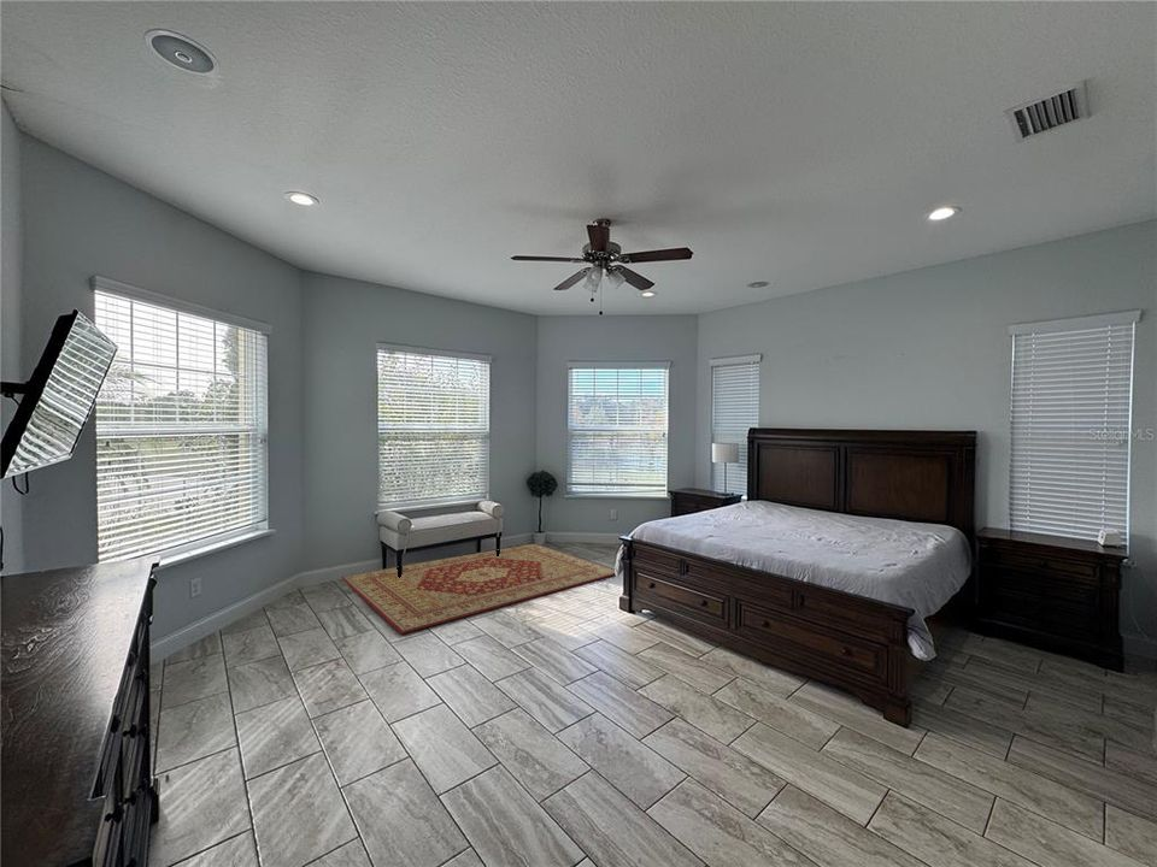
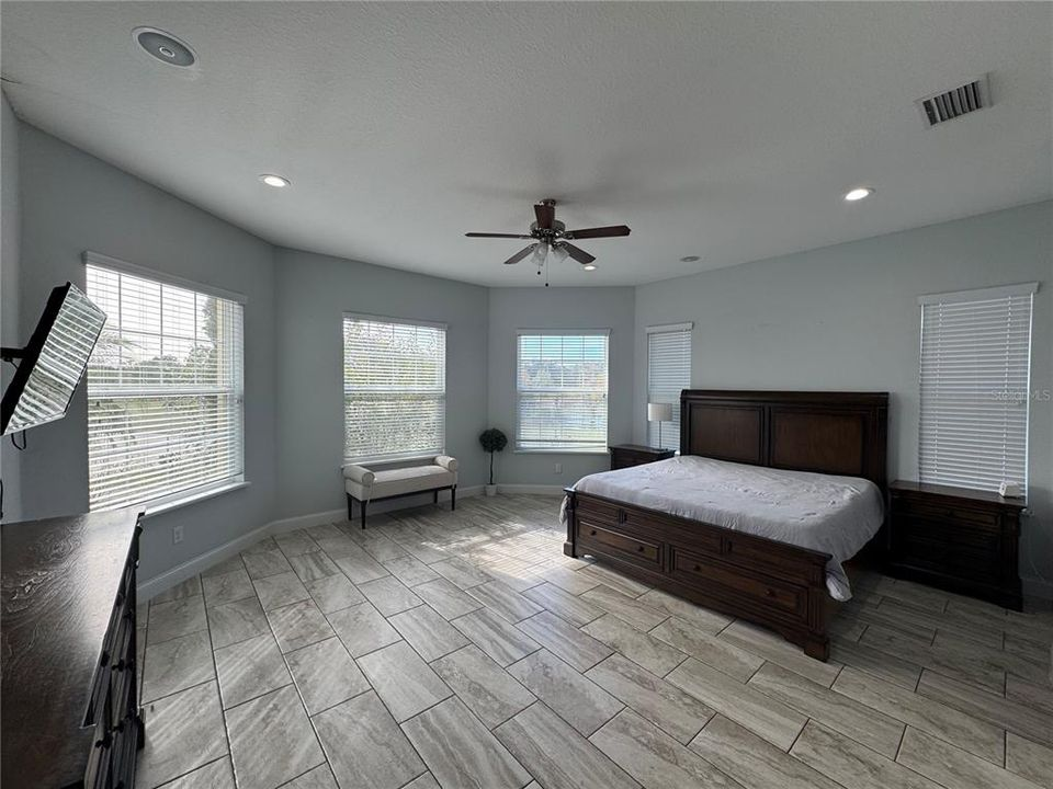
- rug [340,543,616,635]
